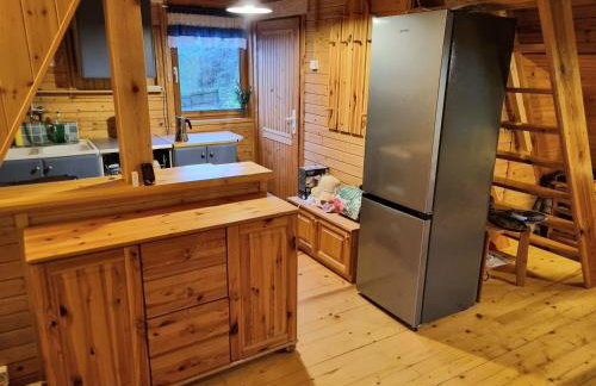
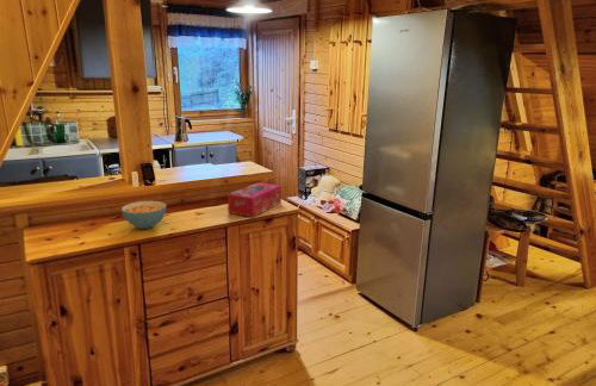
+ cereal bowl [120,200,168,230]
+ tissue box [226,181,283,218]
